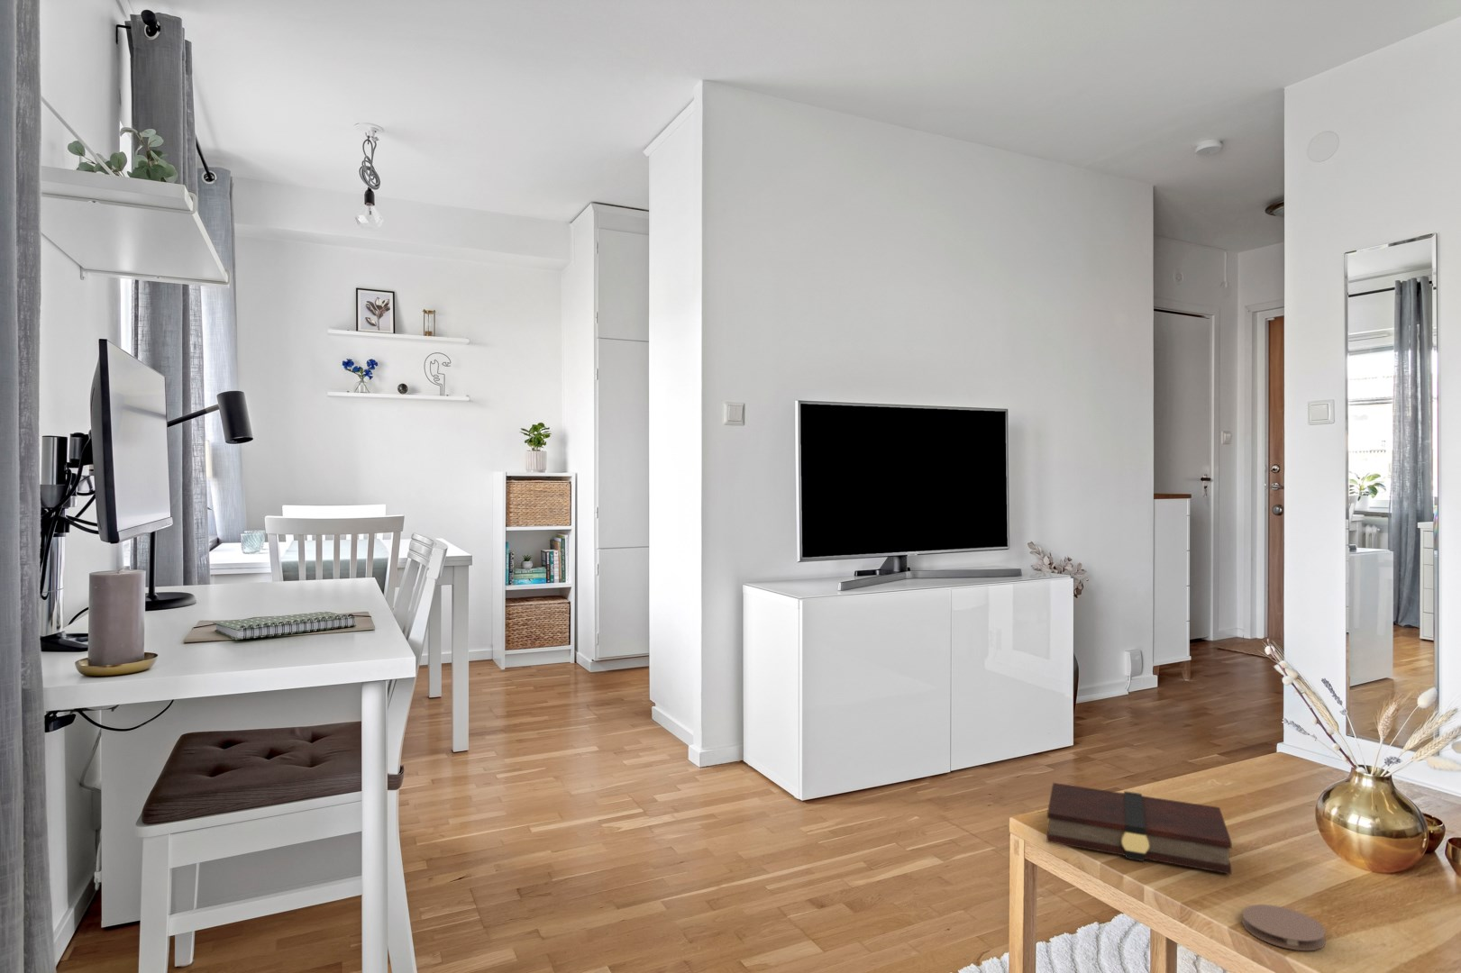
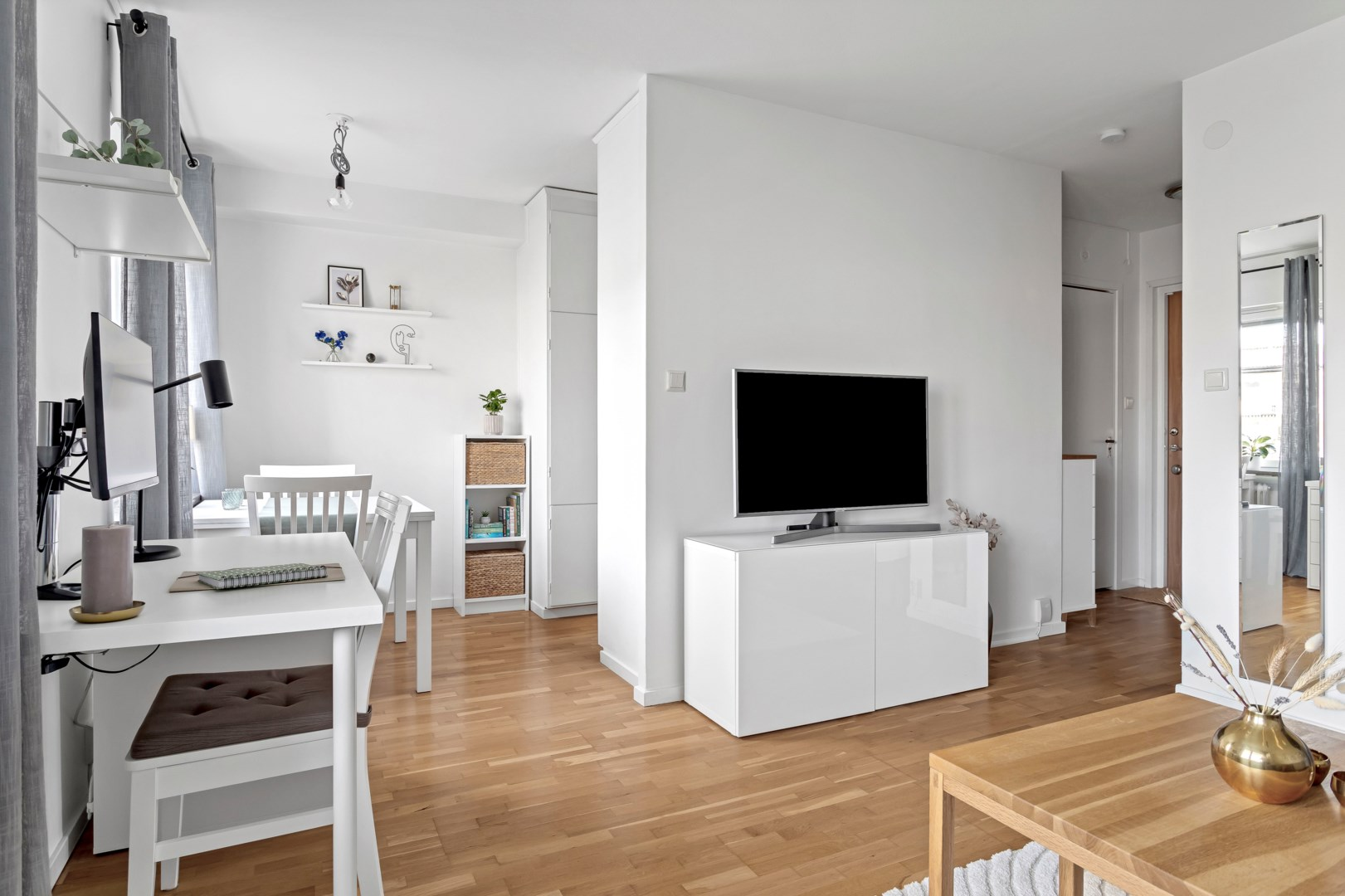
- coaster [1242,904,1326,951]
- book [1046,782,1233,875]
